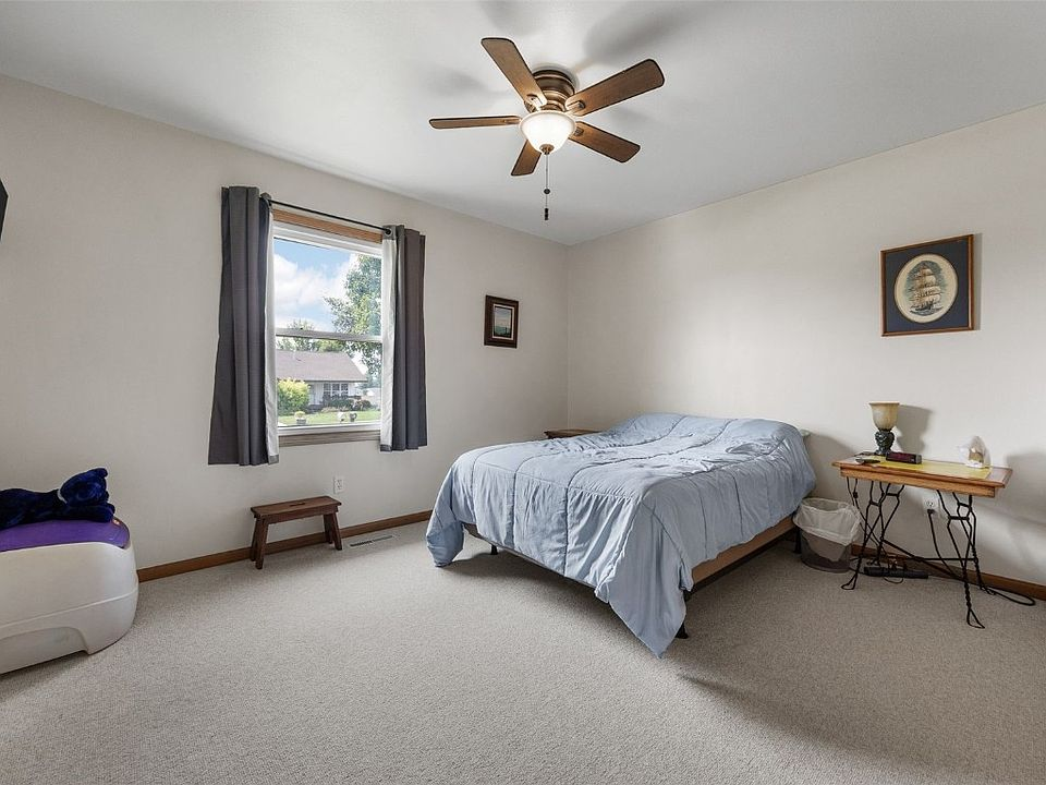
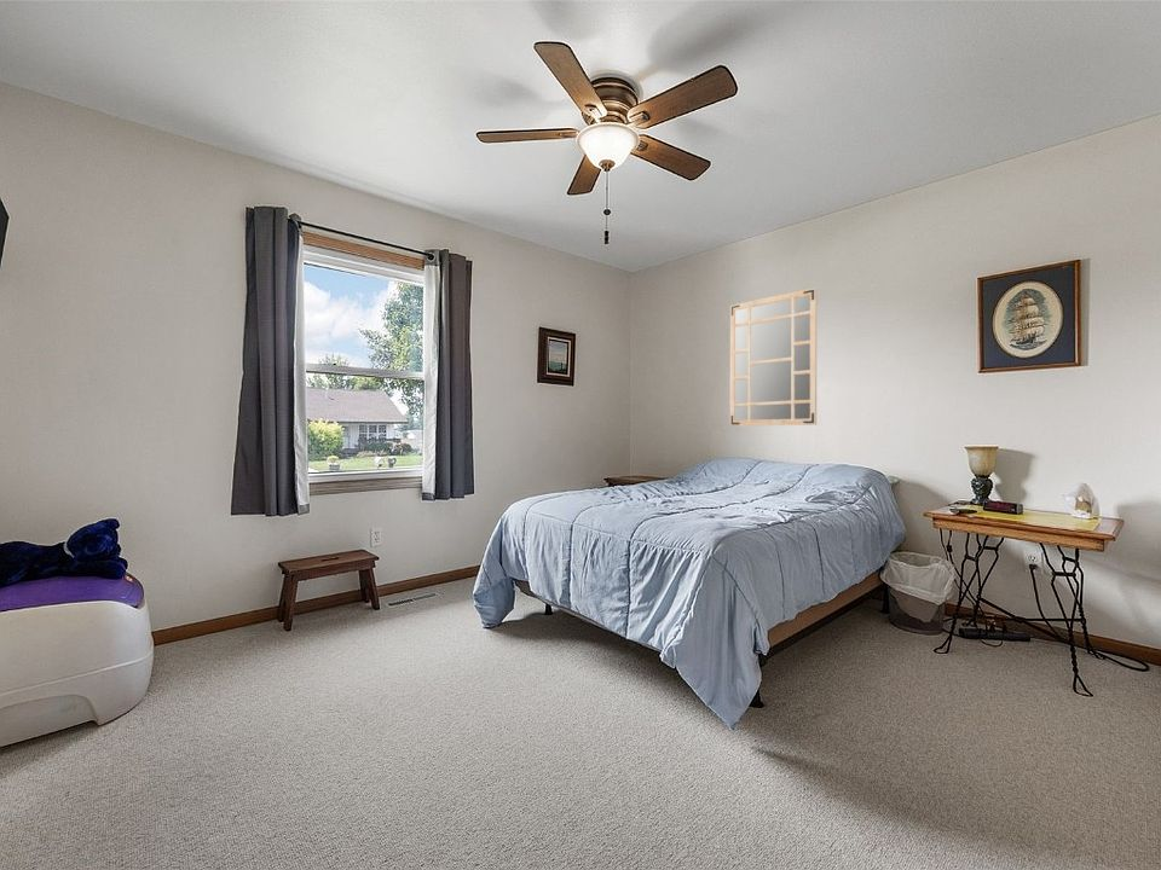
+ mirror [729,286,818,428]
